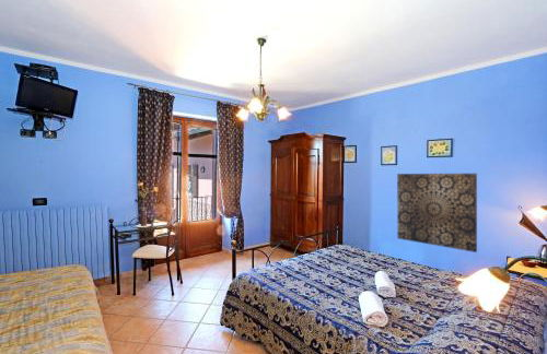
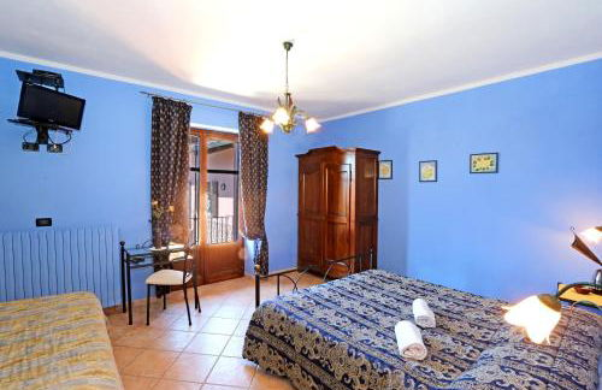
- wall art [396,173,478,253]
